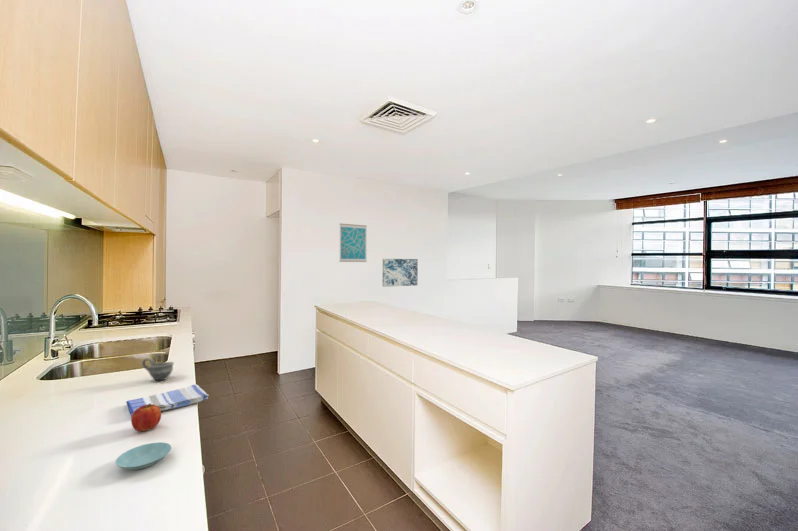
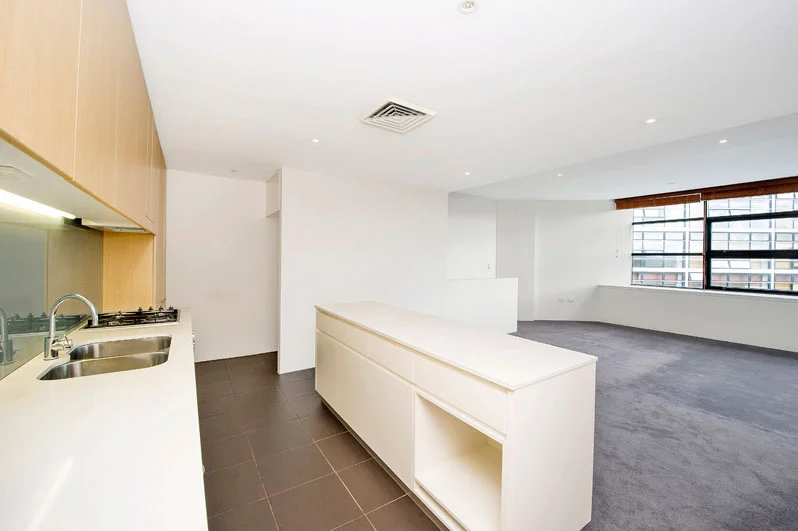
- wall art [382,258,419,288]
- saucer [114,441,172,471]
- fruit [130,403,162,432]
- dish towel [125,383,209,417]
- wall art [338,223,368,263]
- cup [141,357,175,381]
